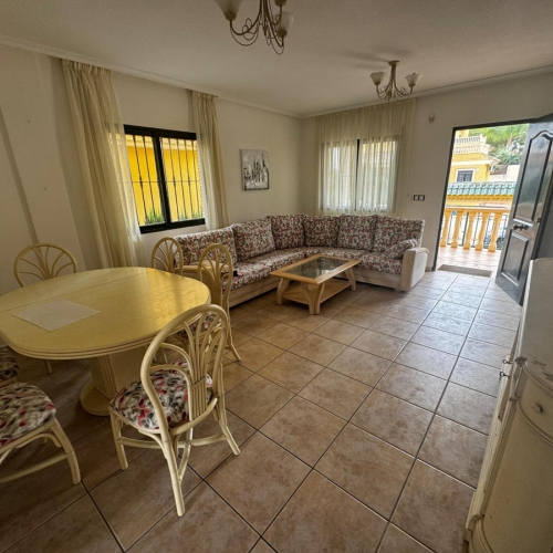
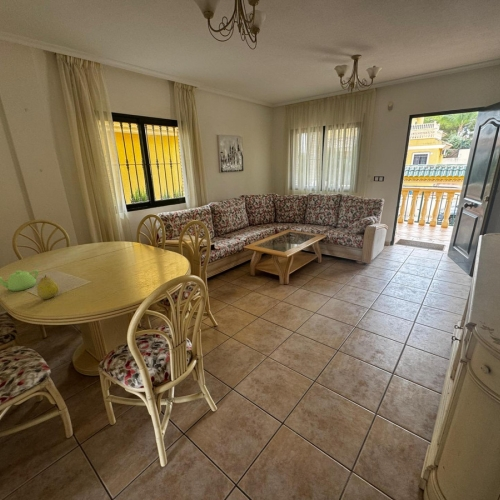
+ teapot [0,269,39,292]
+ fruit [36,274,60,300]
